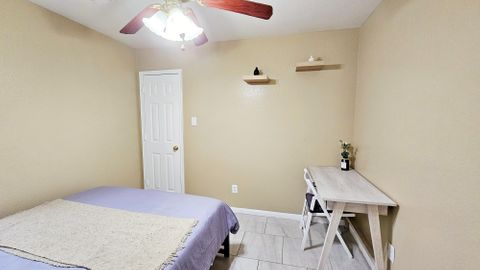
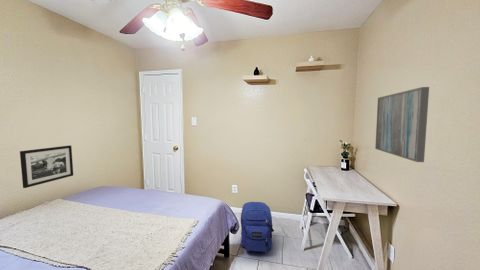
+ picture frame [19,144,74,189]
+ wall art [374,86,430,163]
+ backpack [240,201,275,253]
